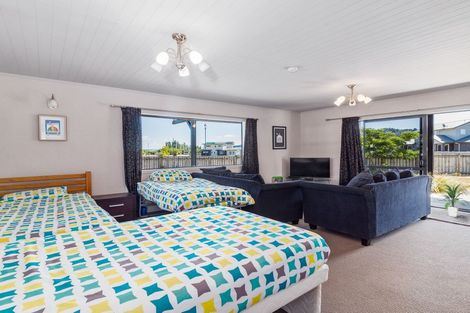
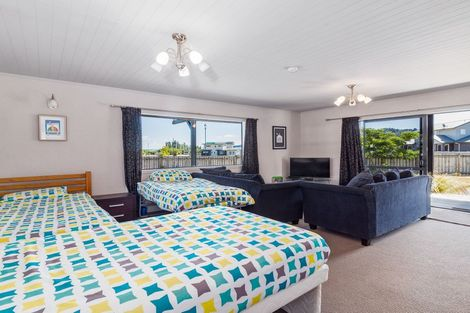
- indoor plant [438,181,470,218]
